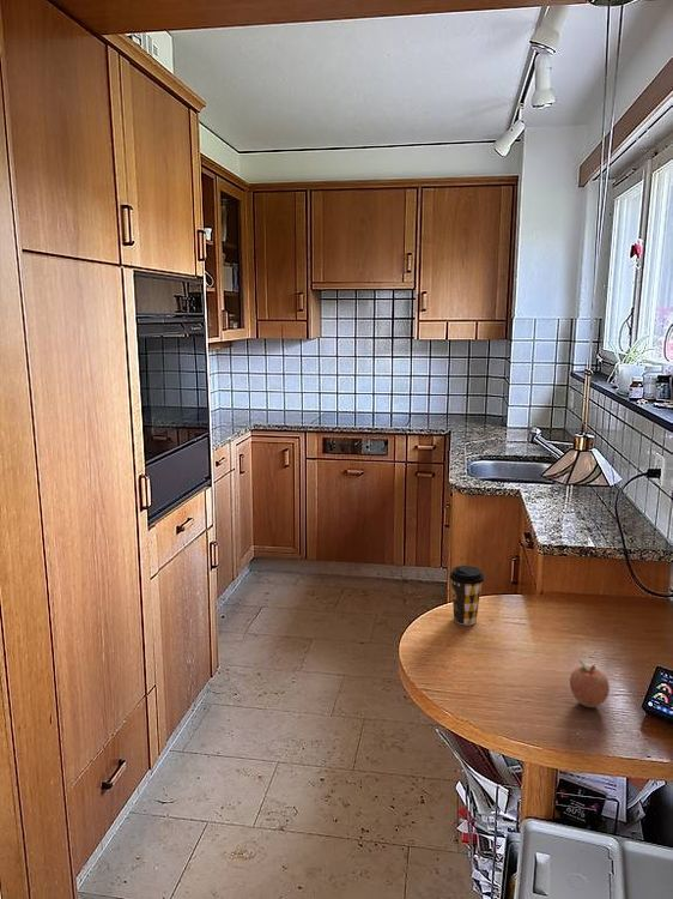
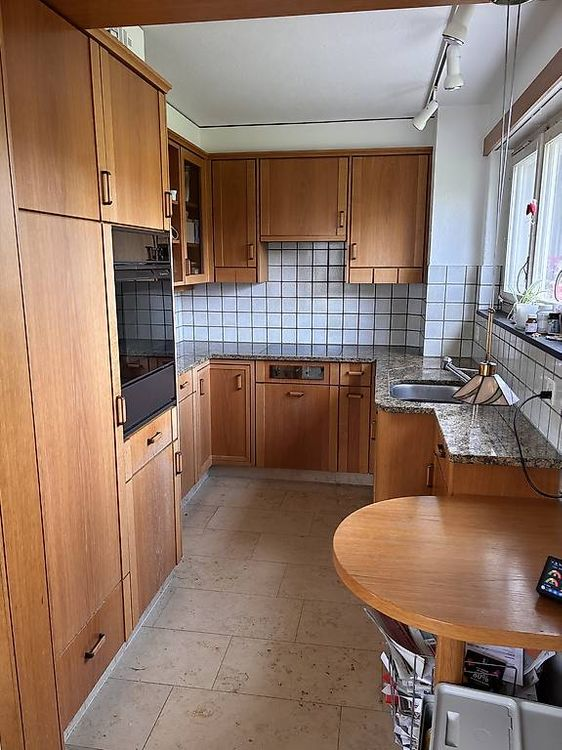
- coffee cup [449,565,485,626]
- fruit [569,654,611,708]
